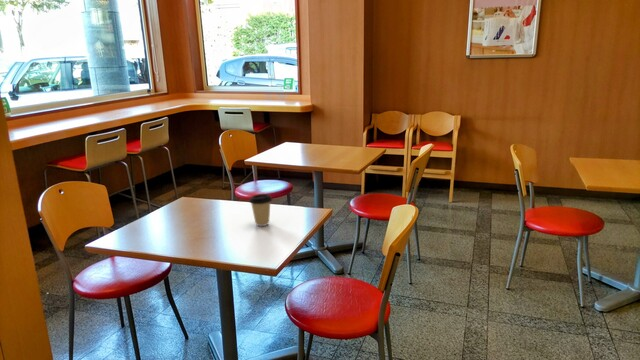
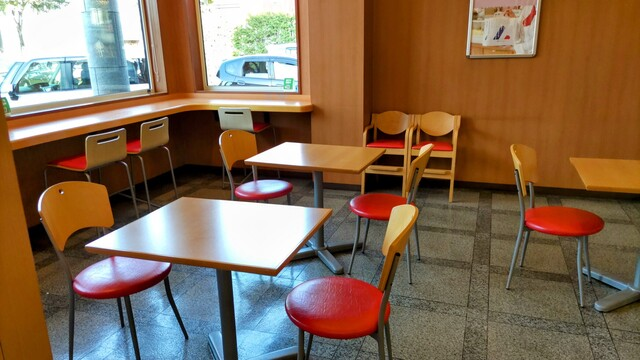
- coffee cup [248,193,273,227]
